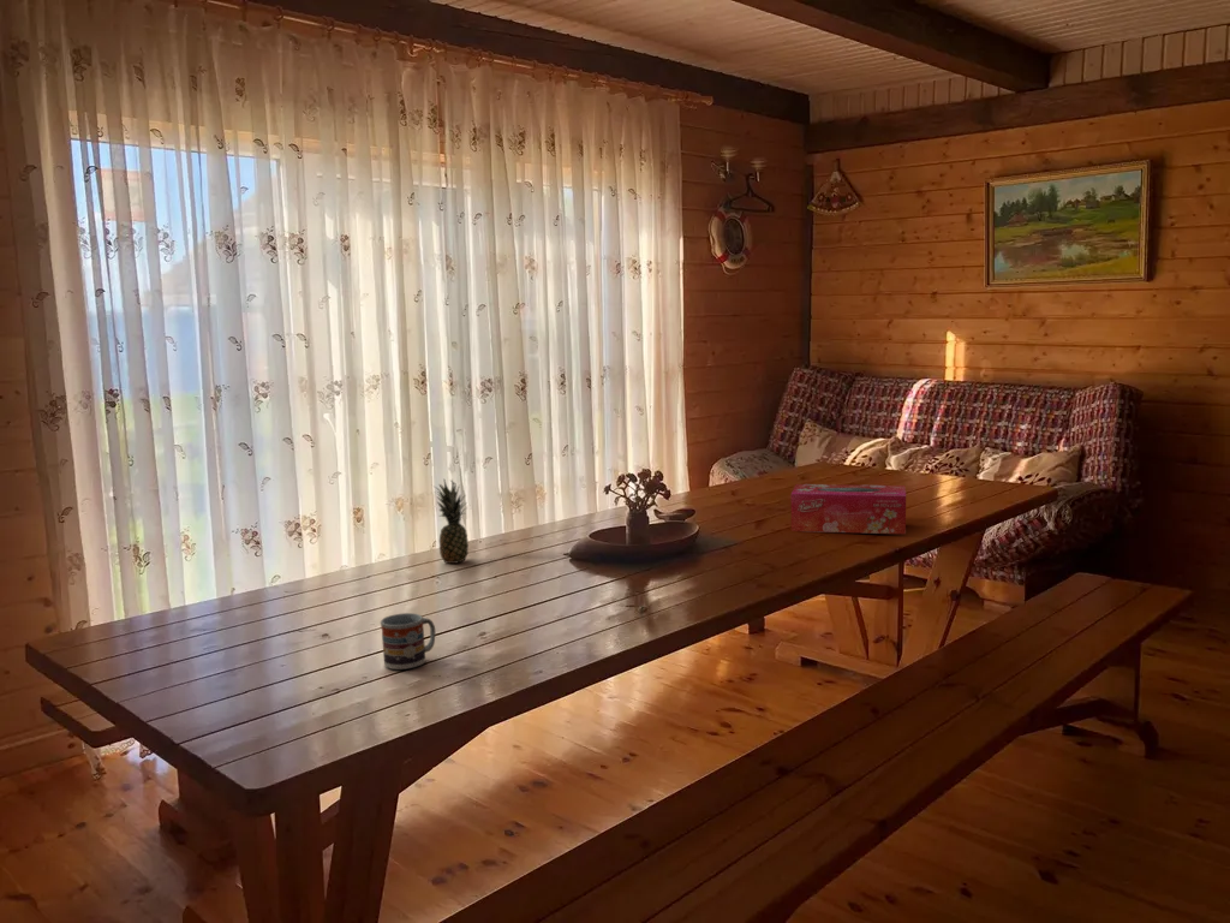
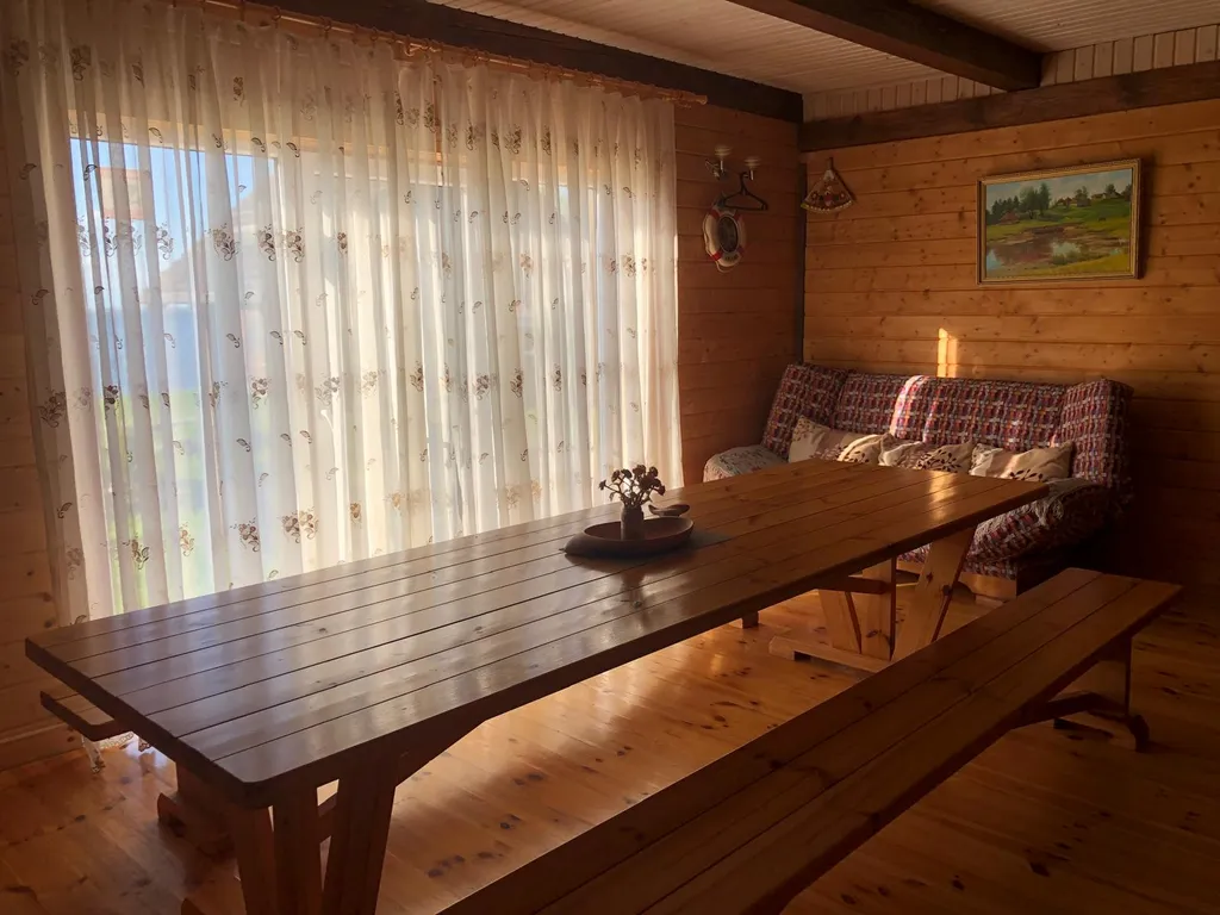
- cup [380,612,436,671]
- tissue box [790,483,907,535]
- fruit [431,478,470,565]
